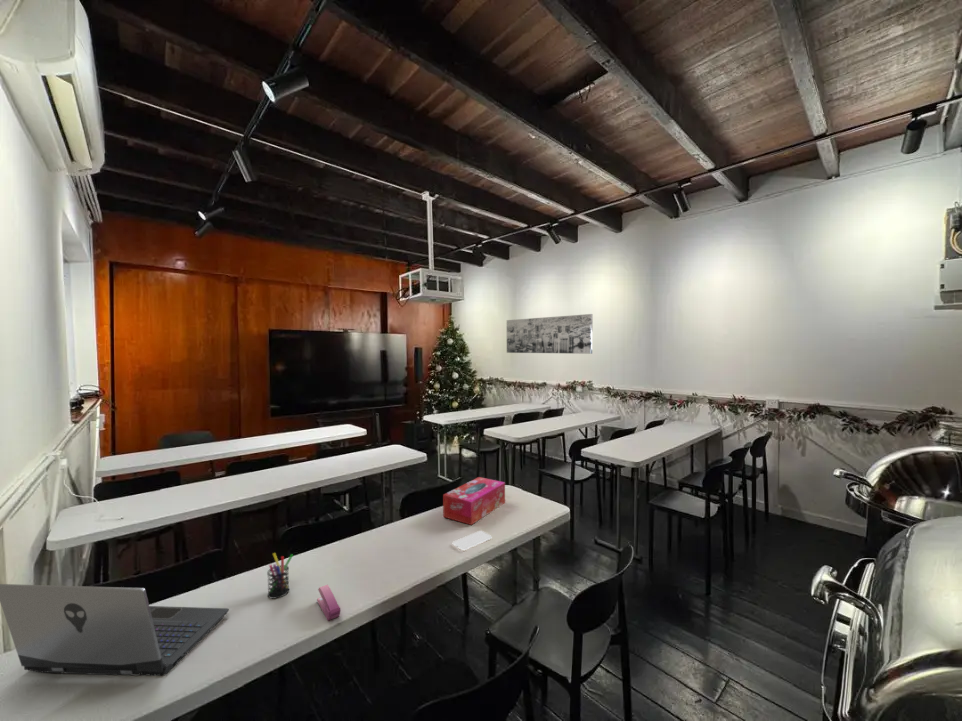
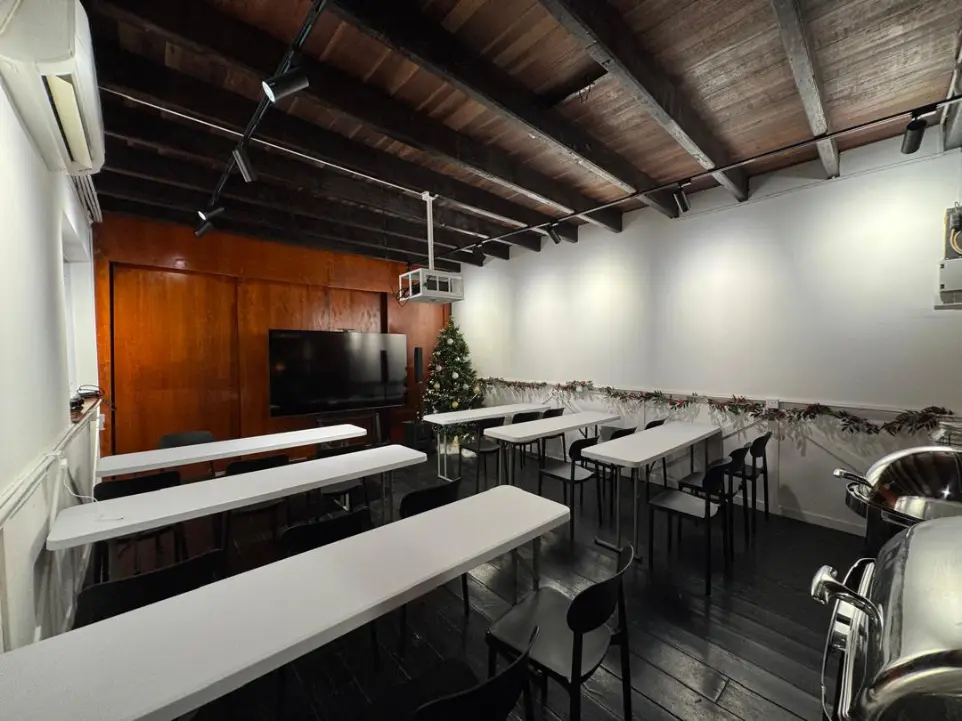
- wall art [506,313,594,355]
- laptop [0,583,230,677]
- stapler [316,584,341,622]
- tissue box [442,476,506,526]
- smartphone [452,530,493,551]
- pen holder [266,552,294,600]
